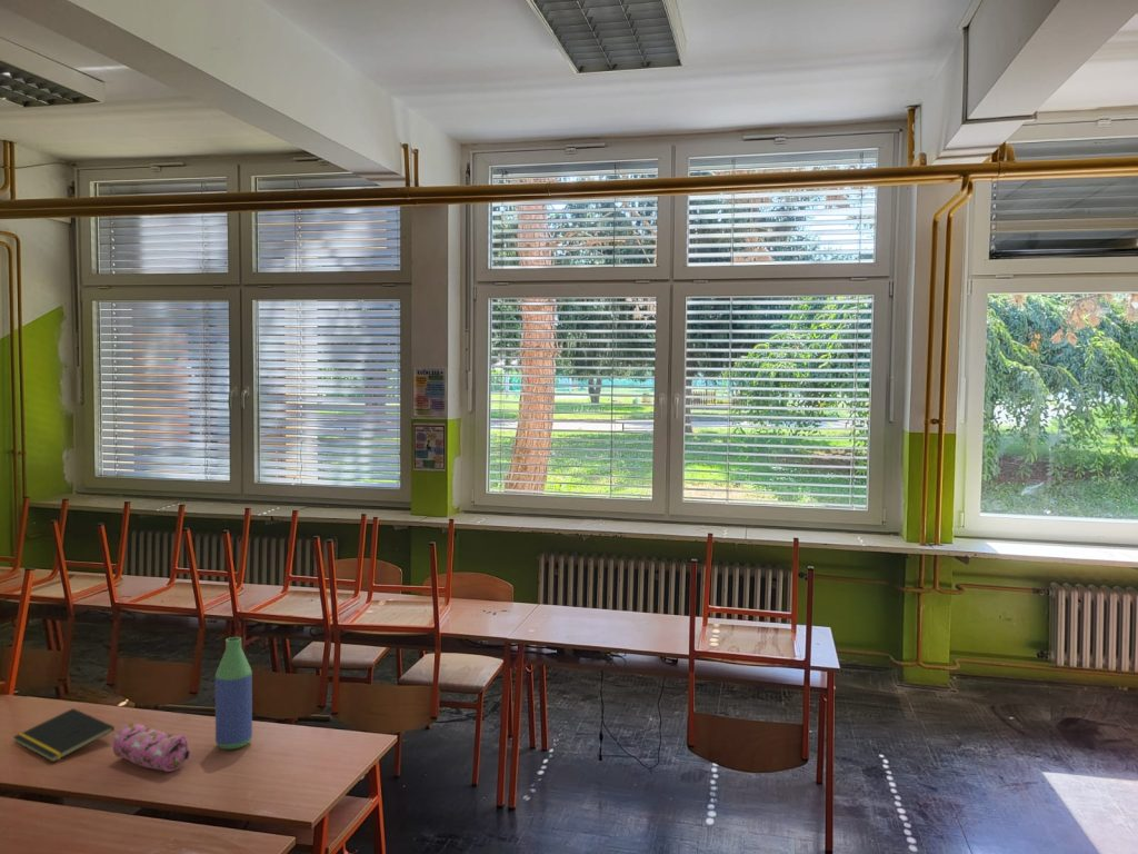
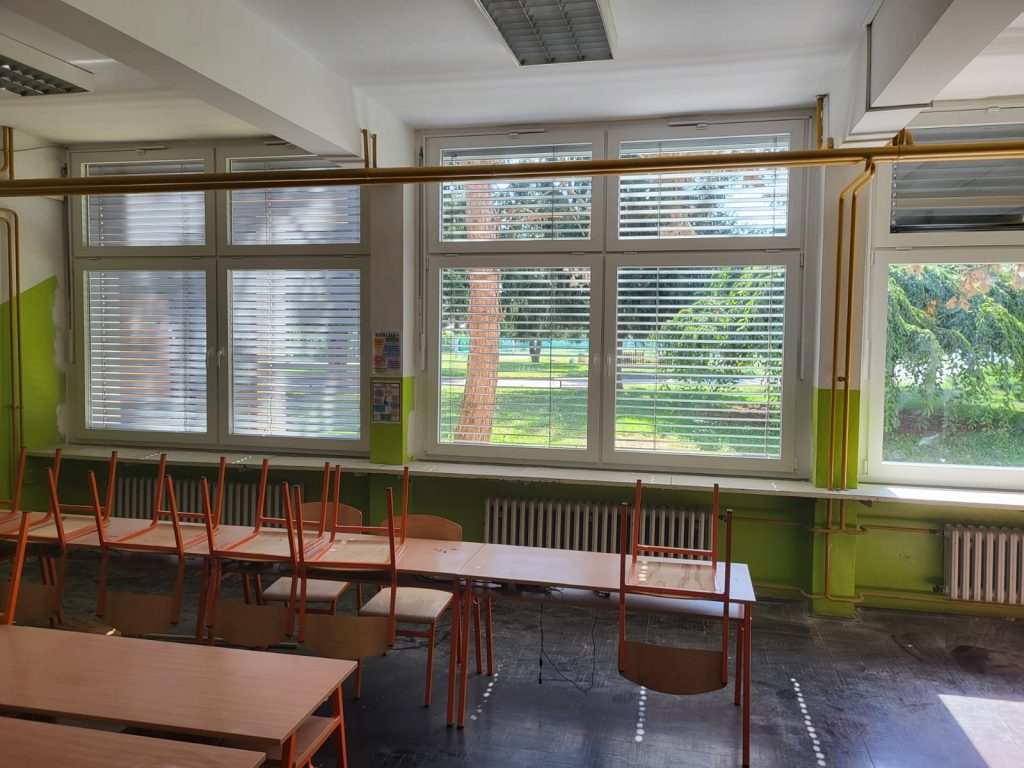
- notepad [12,707,116,763]
- bottle [214,636,253,751]
- pencil case [112,722,191,773]
